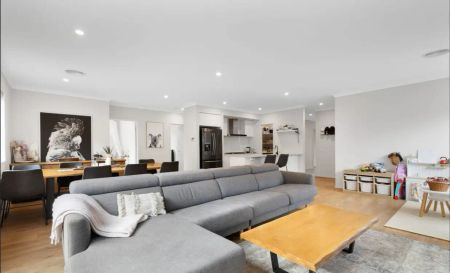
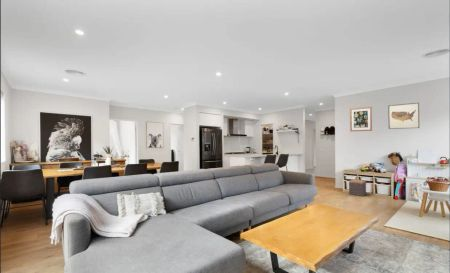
+ footstool [348,178,367,197]
+ wall art [387,102,420,130]
+ wall art [349,106,373,132]
